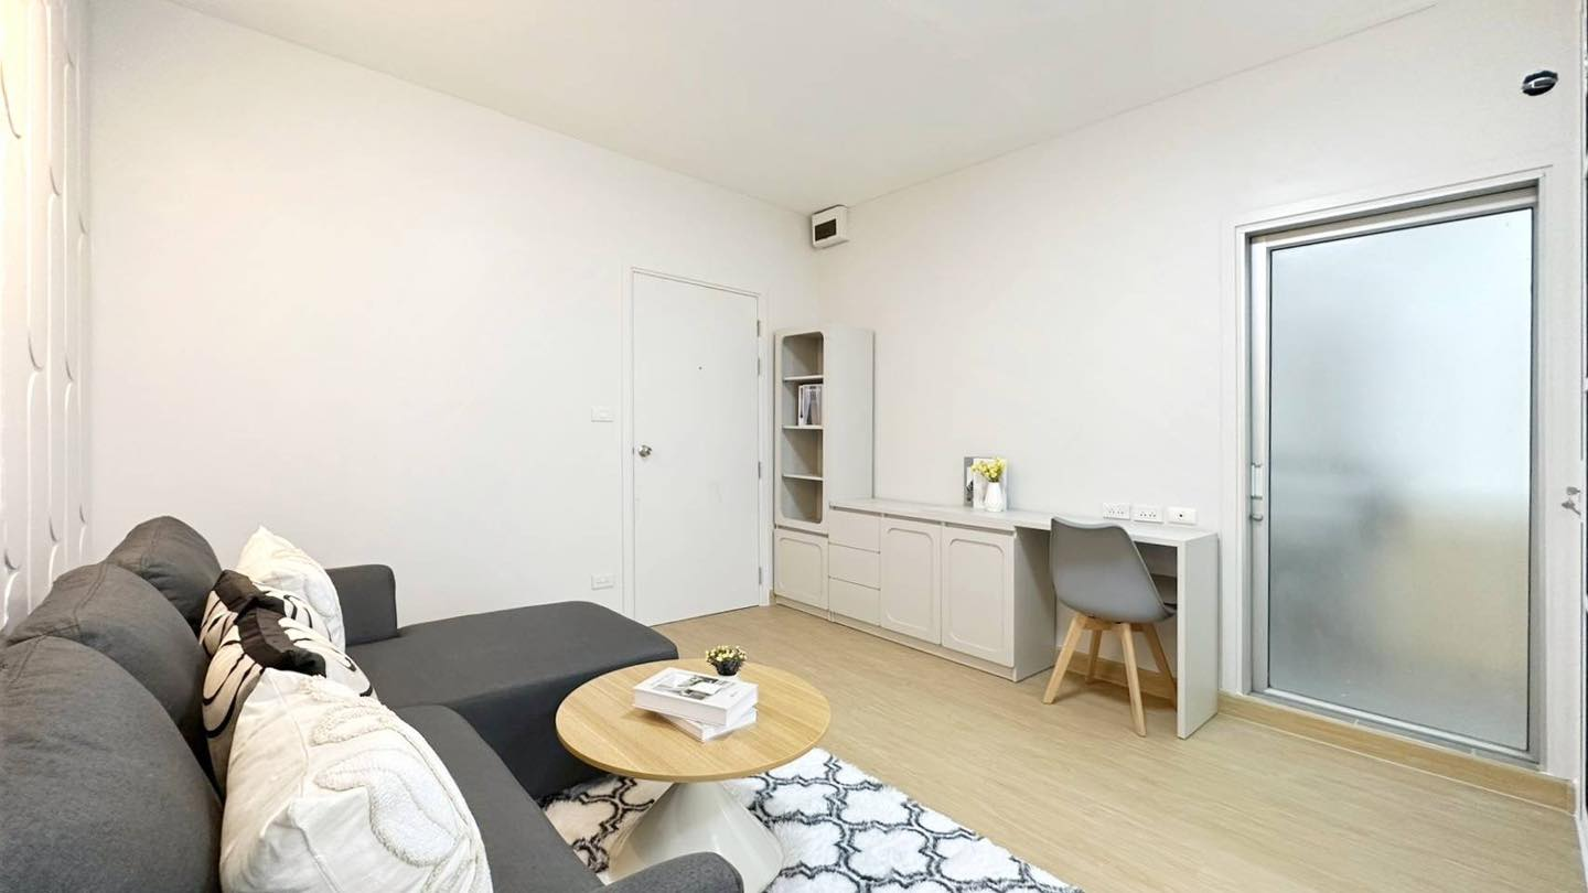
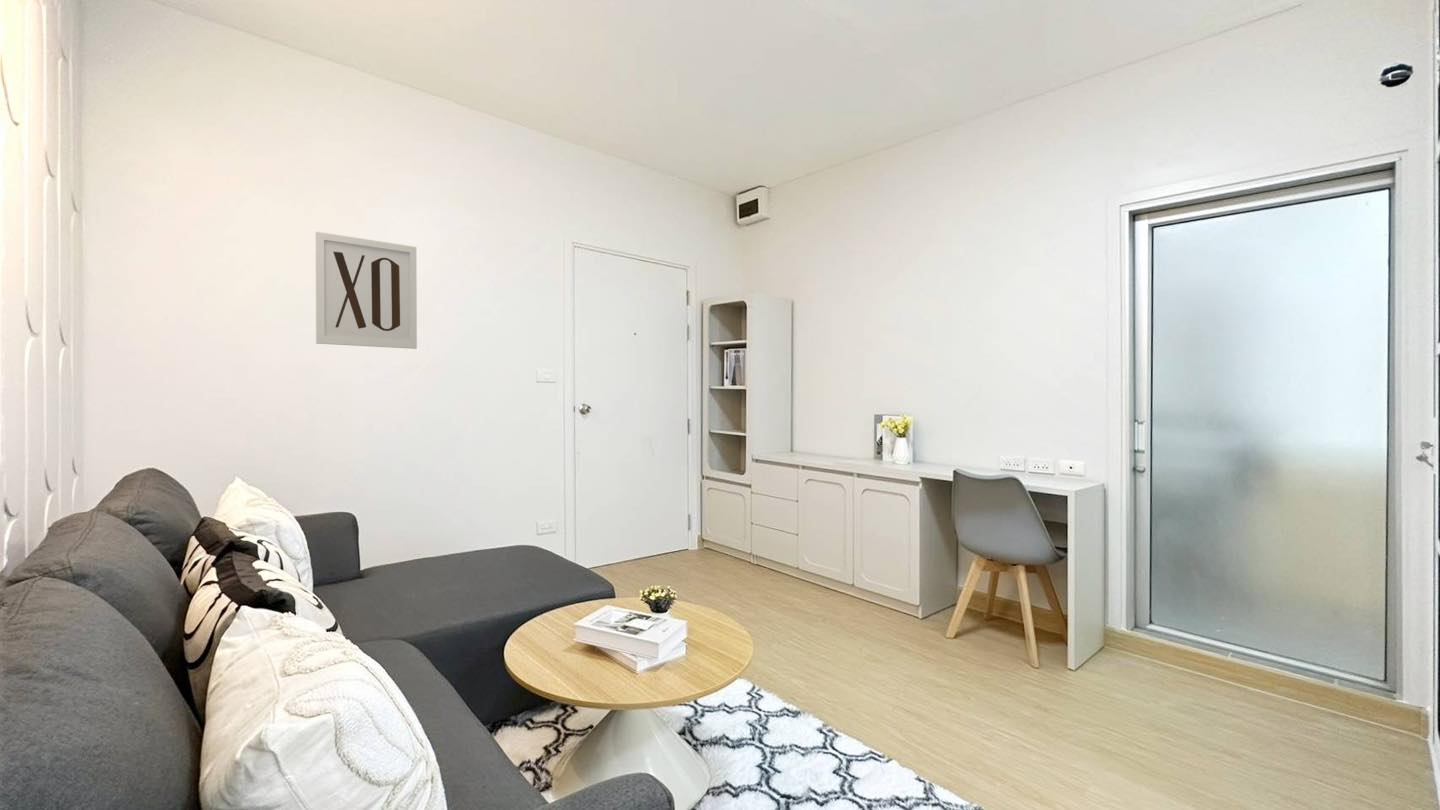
+ wall art [315,230,418,350]
